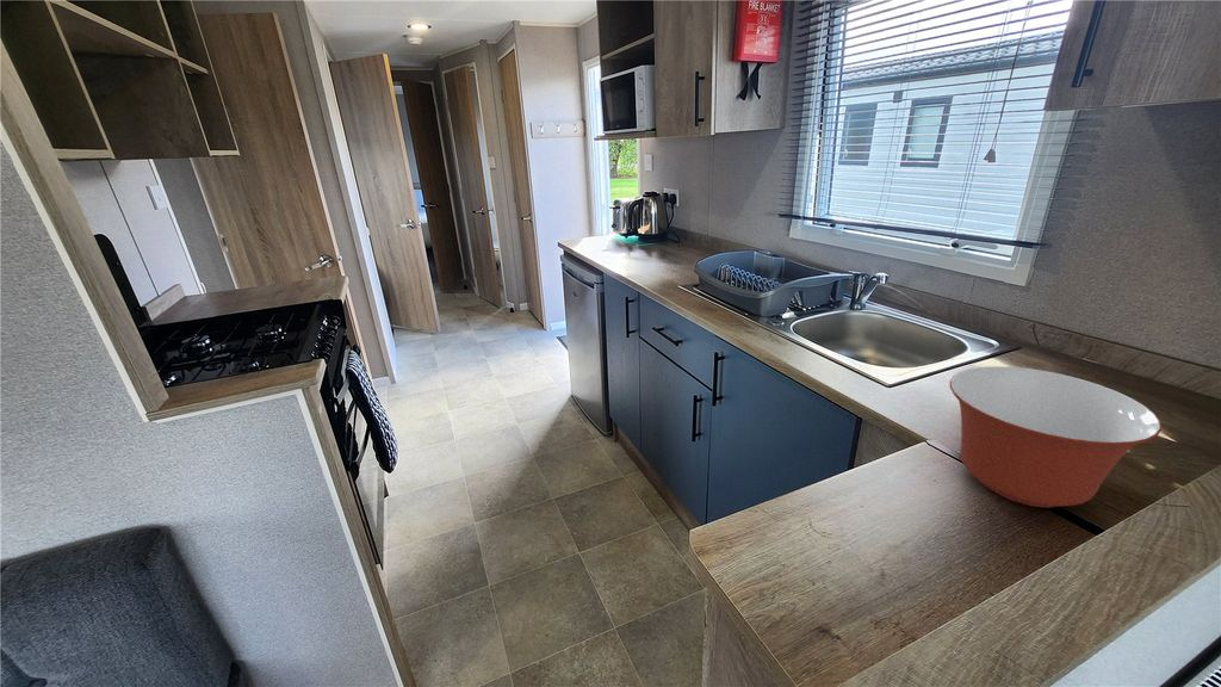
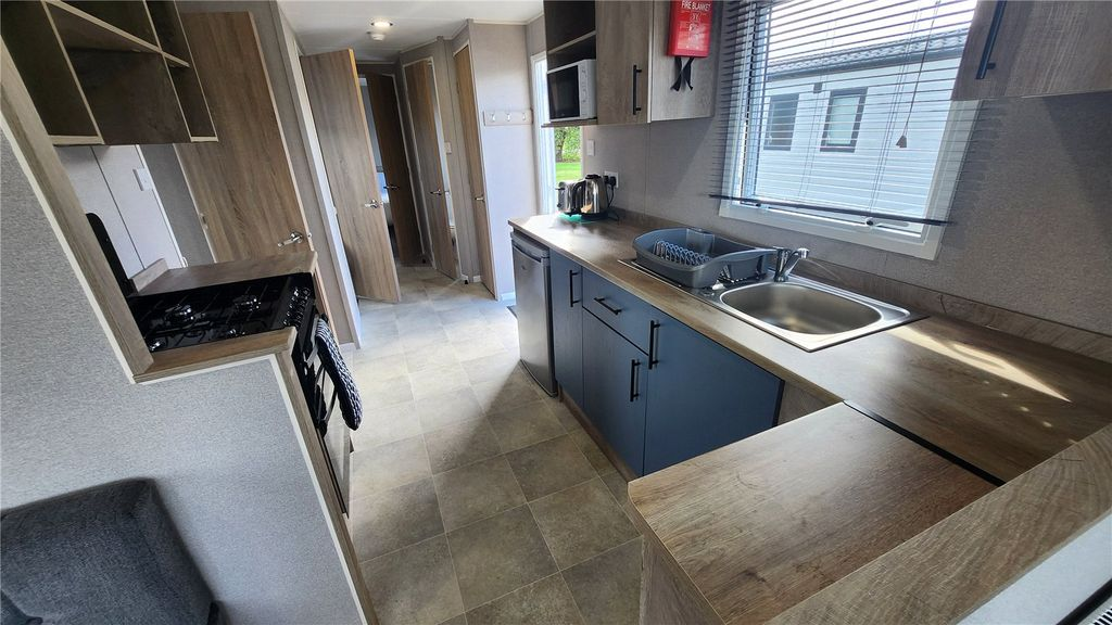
- mixing bowl [949,365,1163,509]
